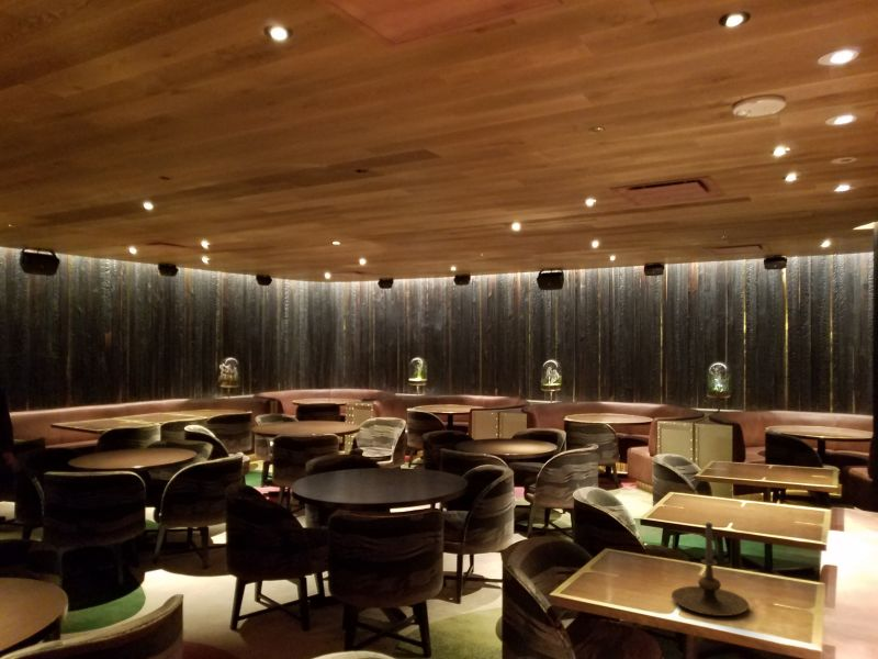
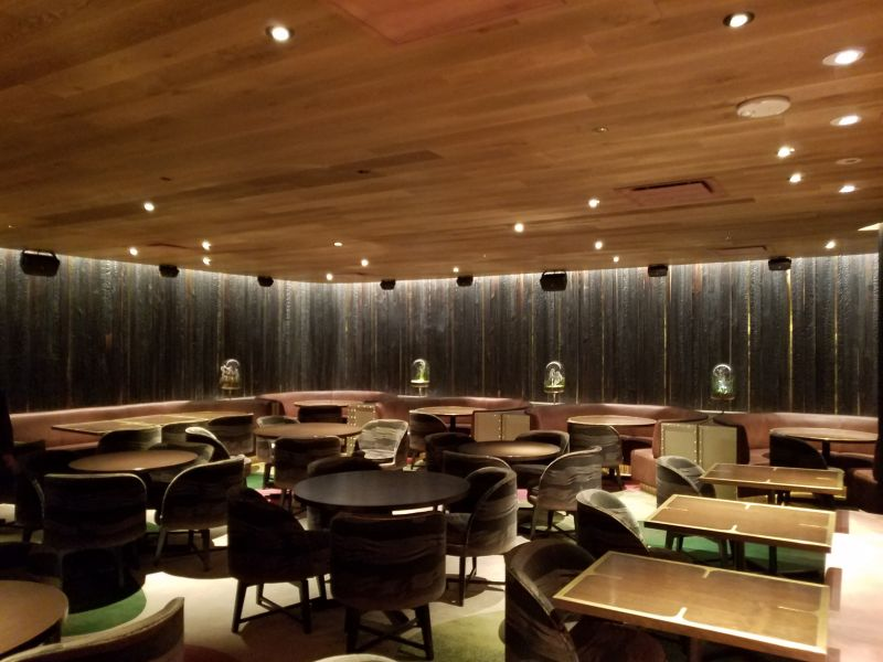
- candle holder [671,522,751,617]
